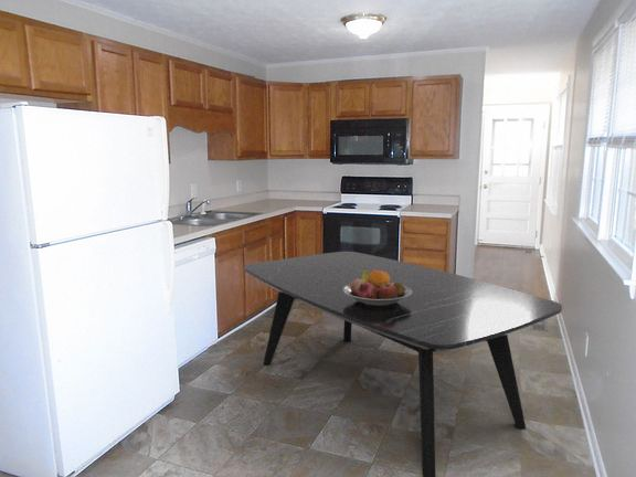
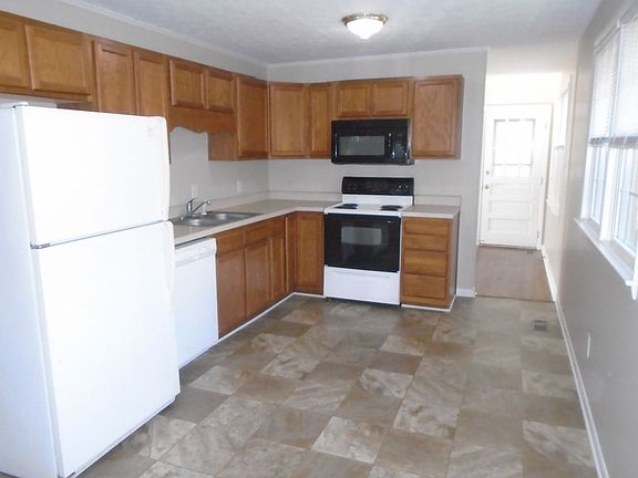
- fruit bowl [343,268,412,306]
- dining table [243,251,563,477]
